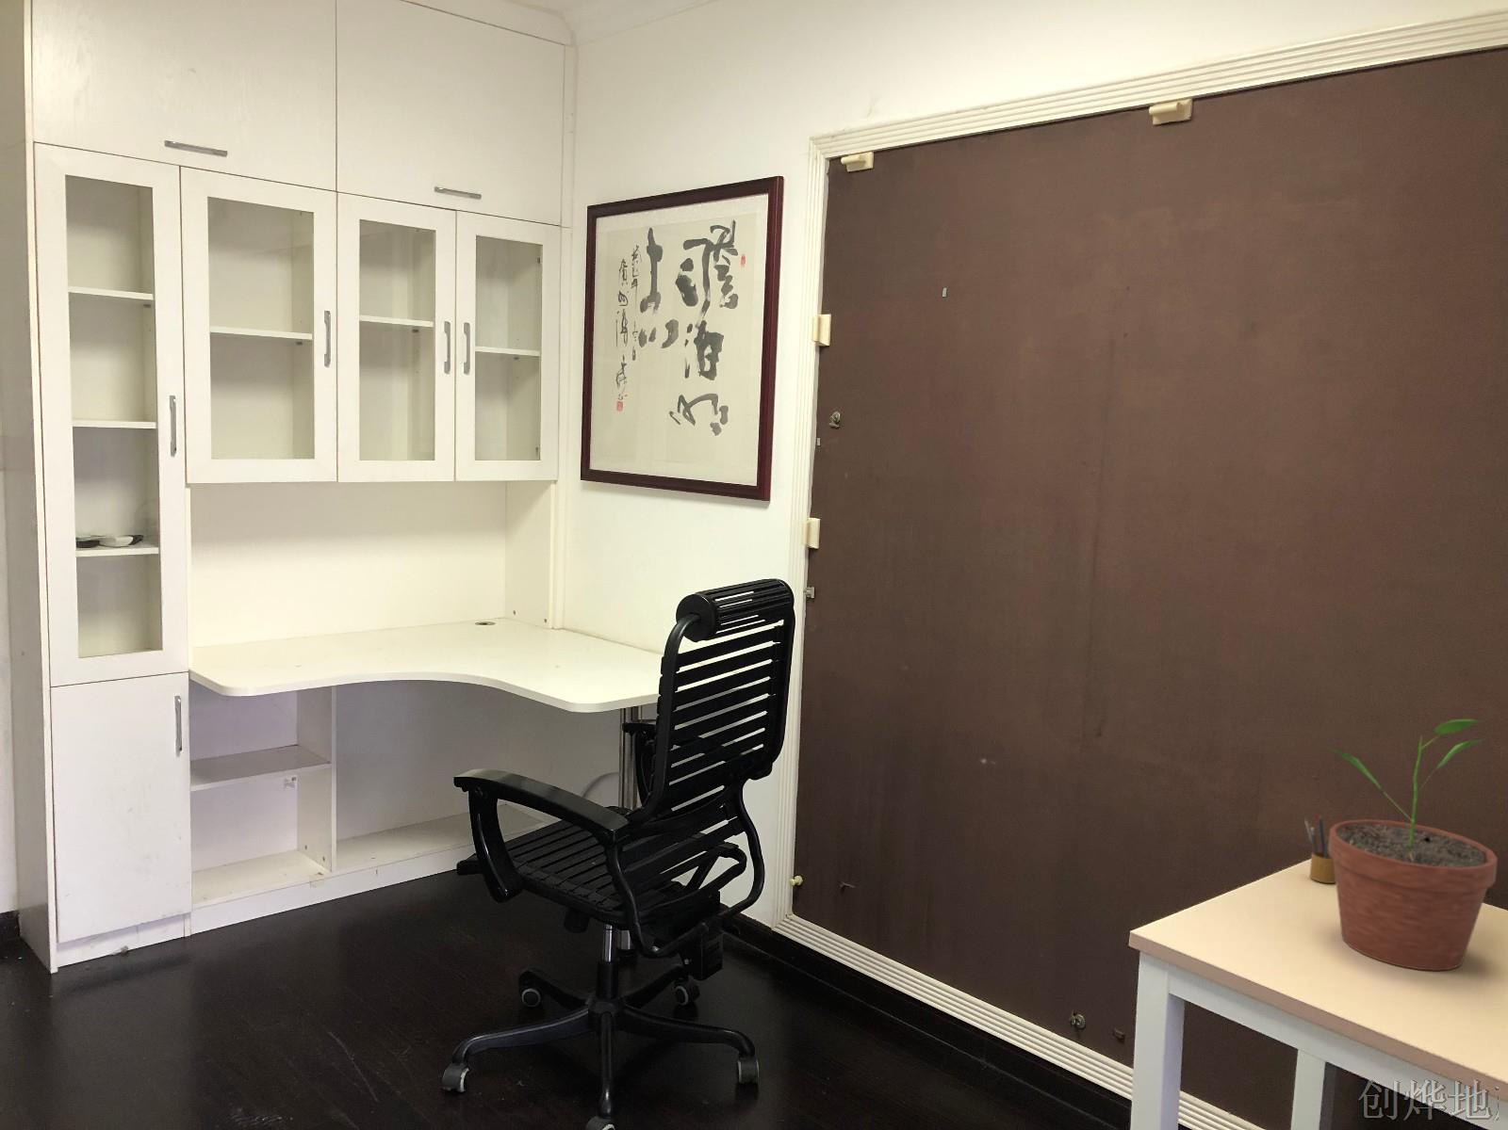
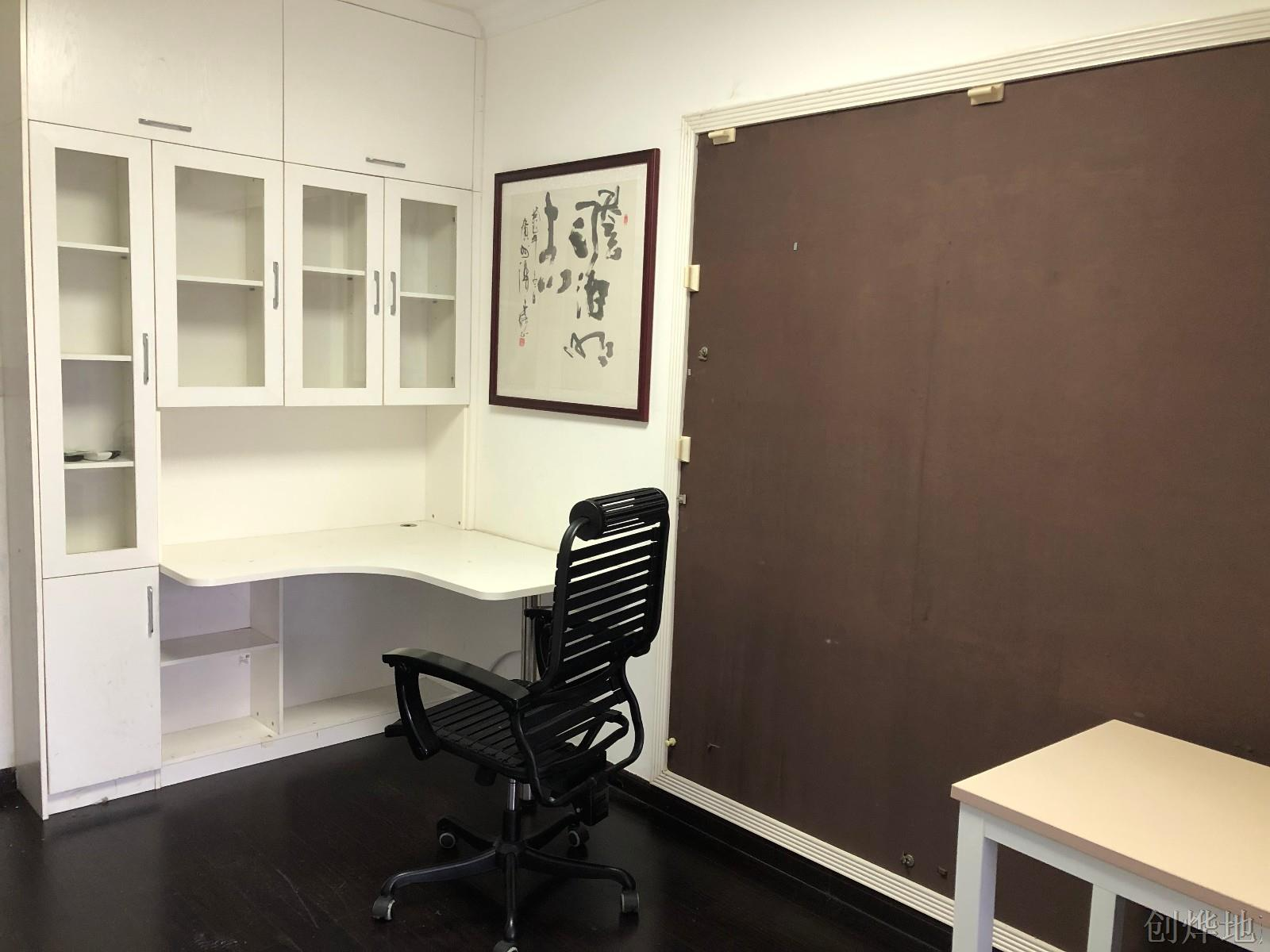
- pencil box [1304,813,1336,884]
- potted plant [1326,718,1499,972]
